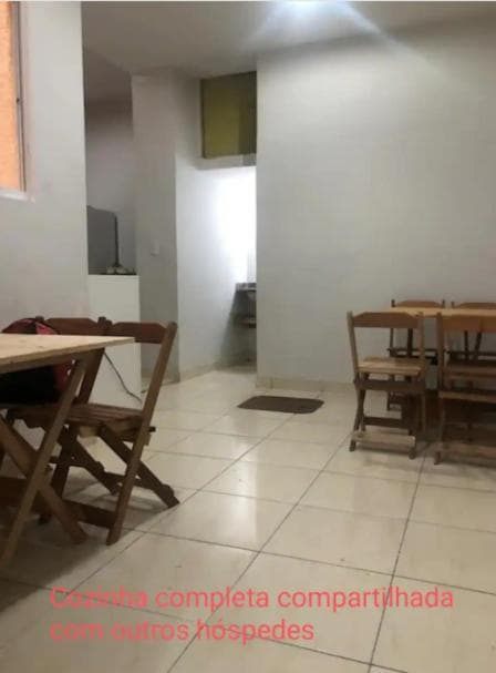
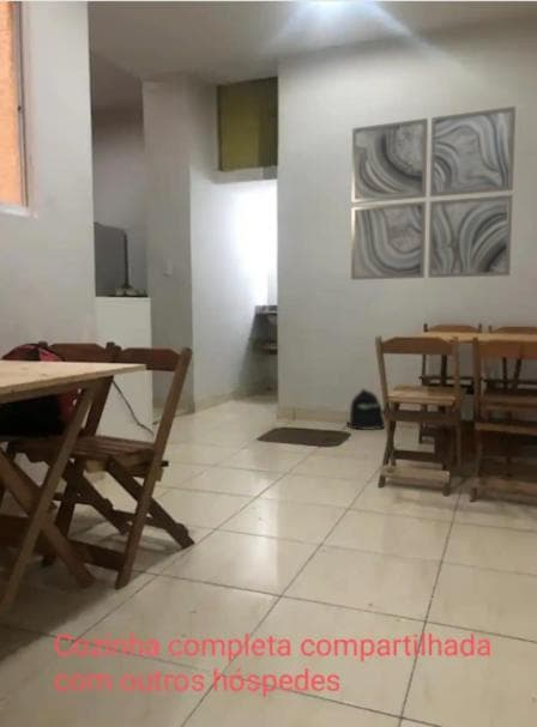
+ wall art [350,105,517,281]
+ backpack [345,387,386,431]
